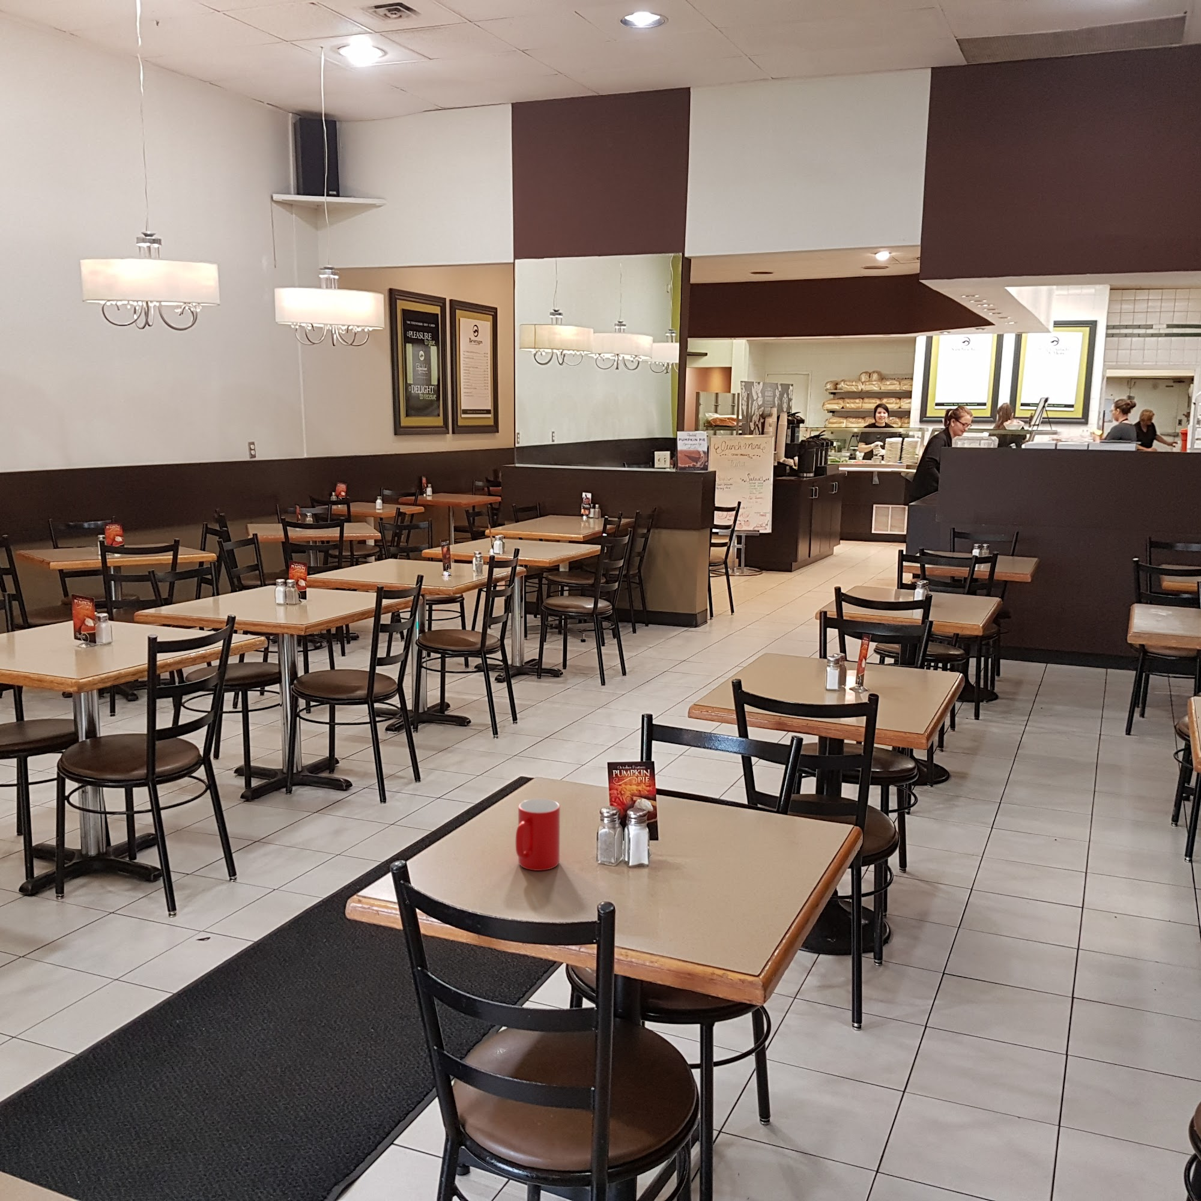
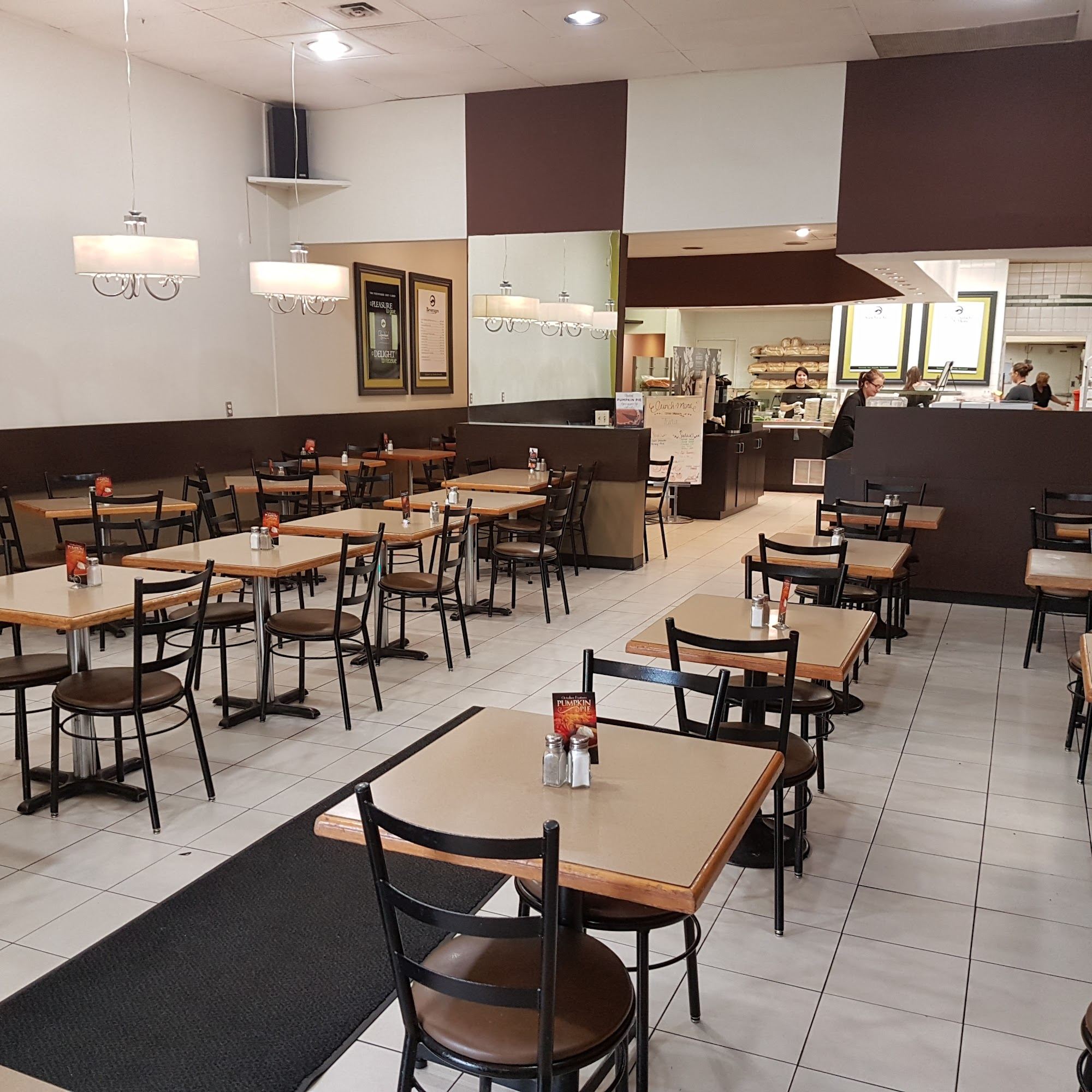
- cup [515,798,560,871]
